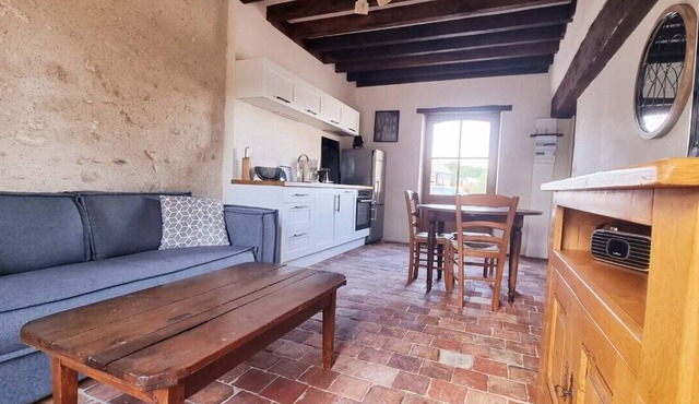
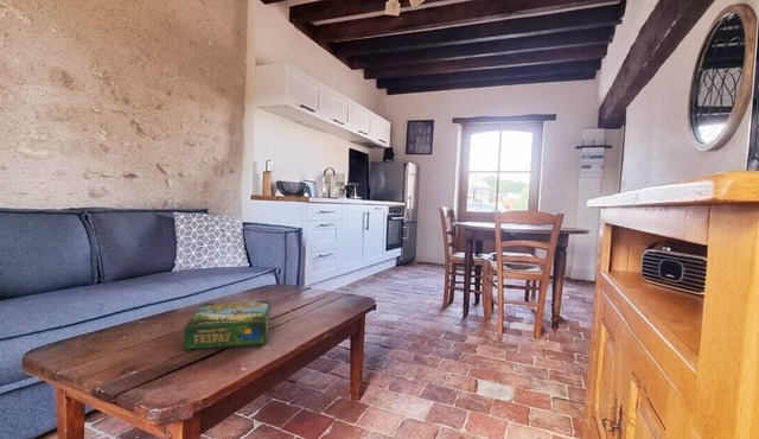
+ board game [183,300,272,351]
